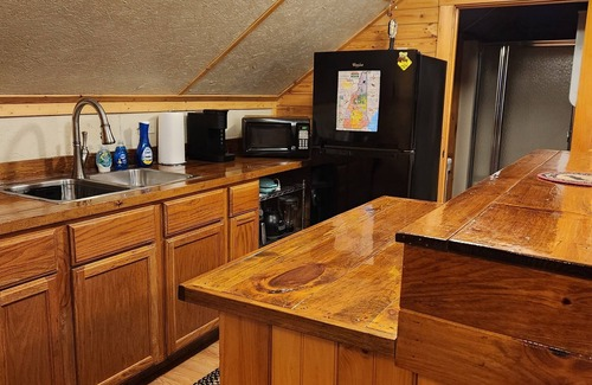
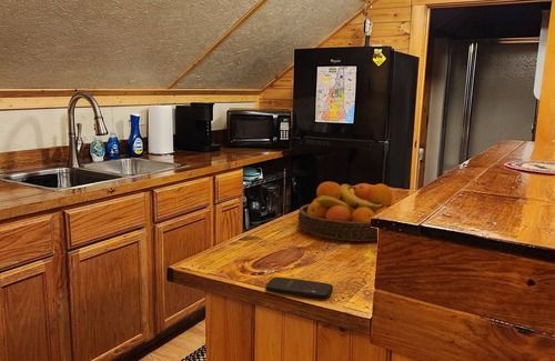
+ fruit bowl [297,181,397,242]
+ smartphone [264,275,334,300]
